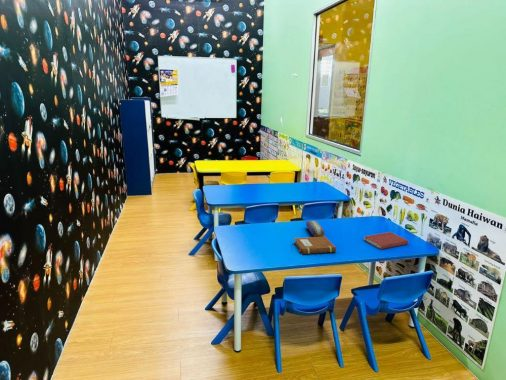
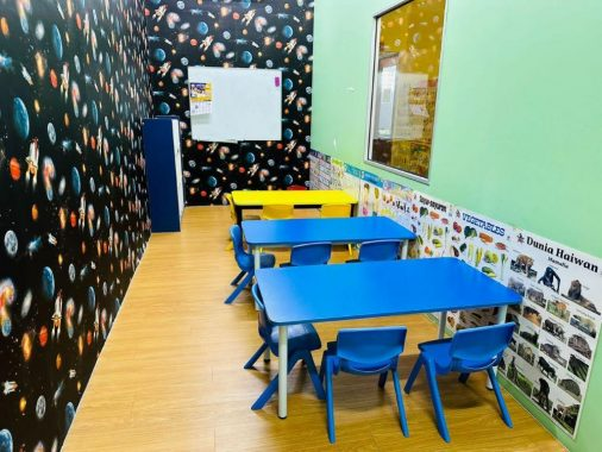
- book [363,231,409,250]
- notebook [293,235,337,255]
- pencil case [305,220,325,237]
